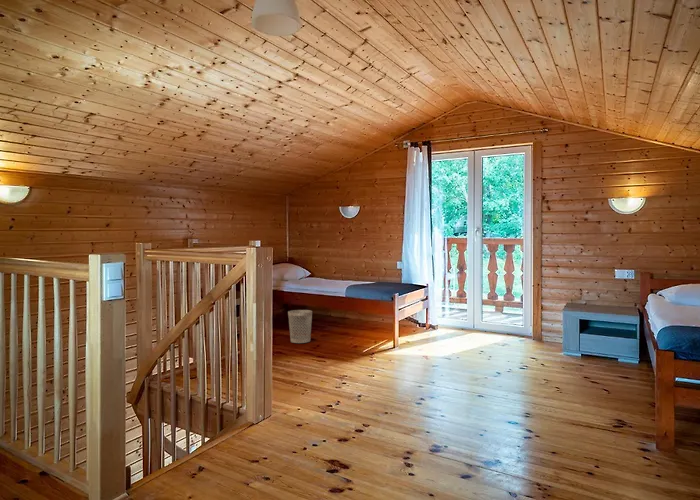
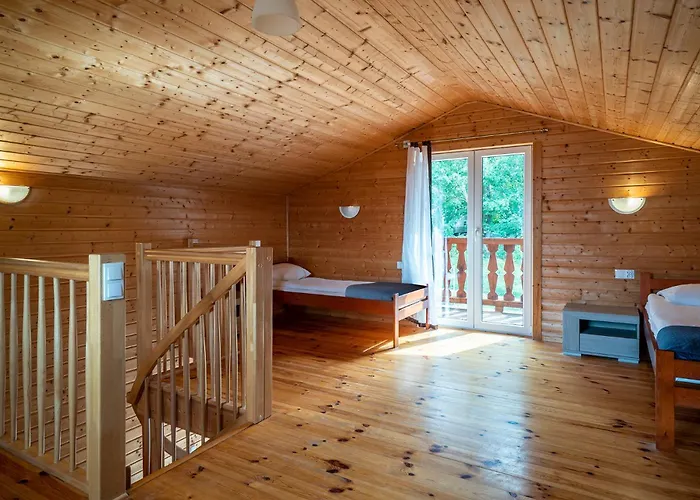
- wastebasket [287,309,313,344]
